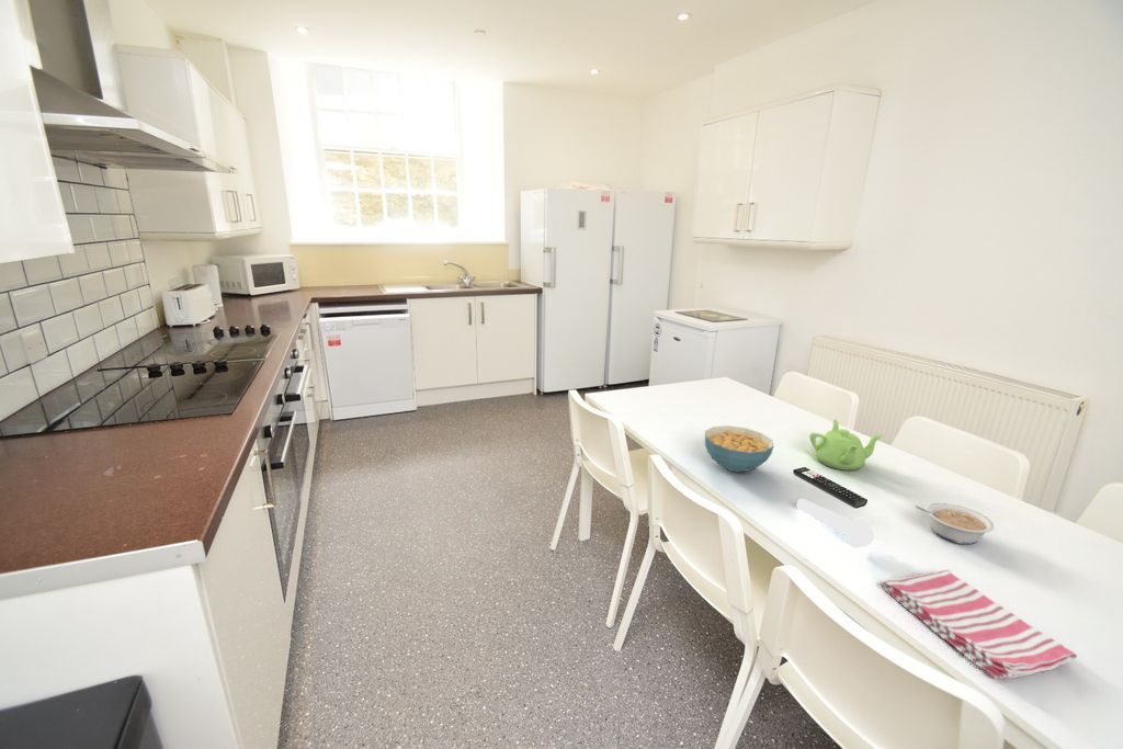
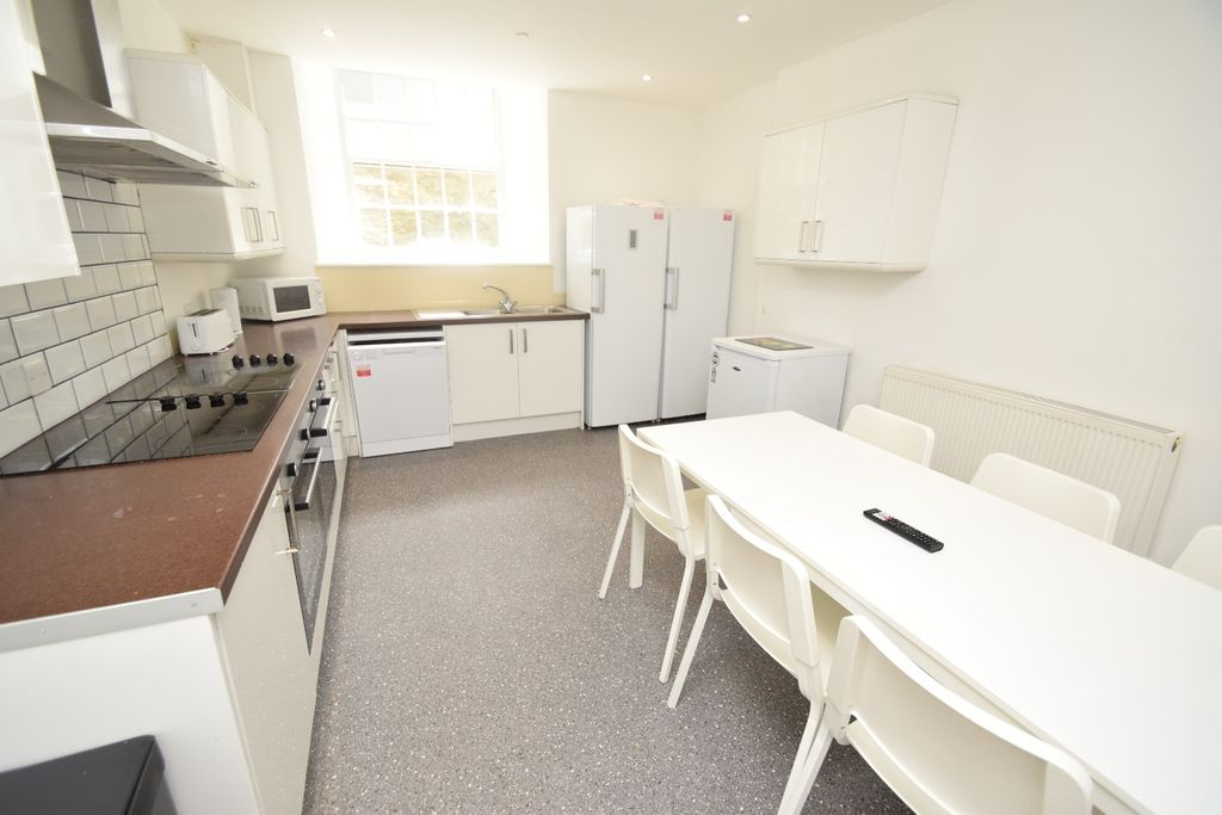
- legume [915,502,996,545]
- dish towel [880,569,1078,680]
- spoon [795,498,875,549]
- teapot [808,419,884,472]
- cereal bowl [704,424,774,473]
